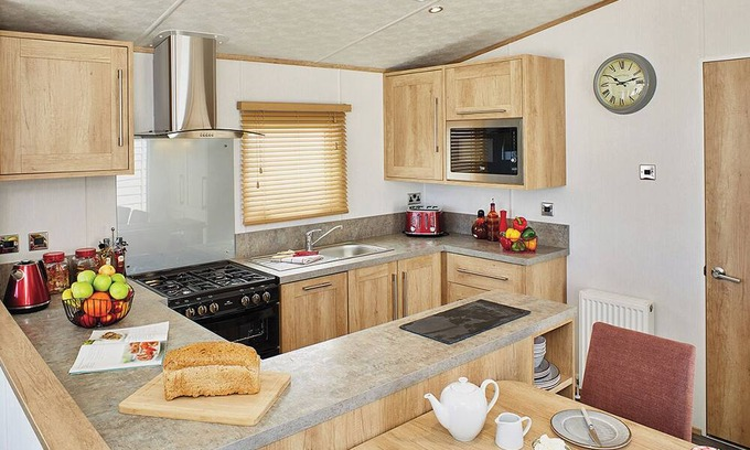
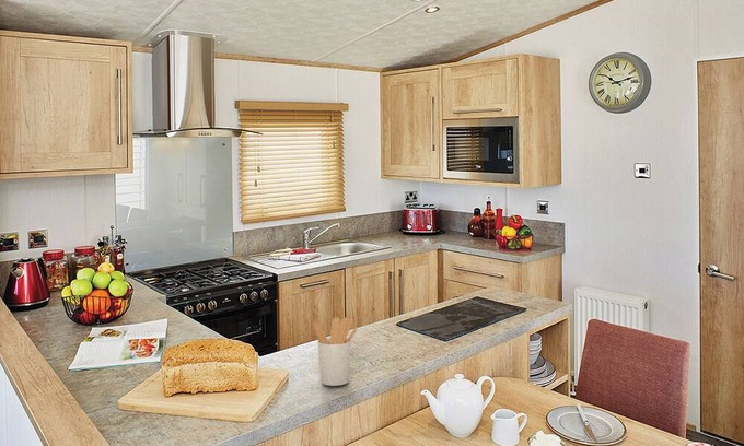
+ utensil holder [313,316,358,387]
